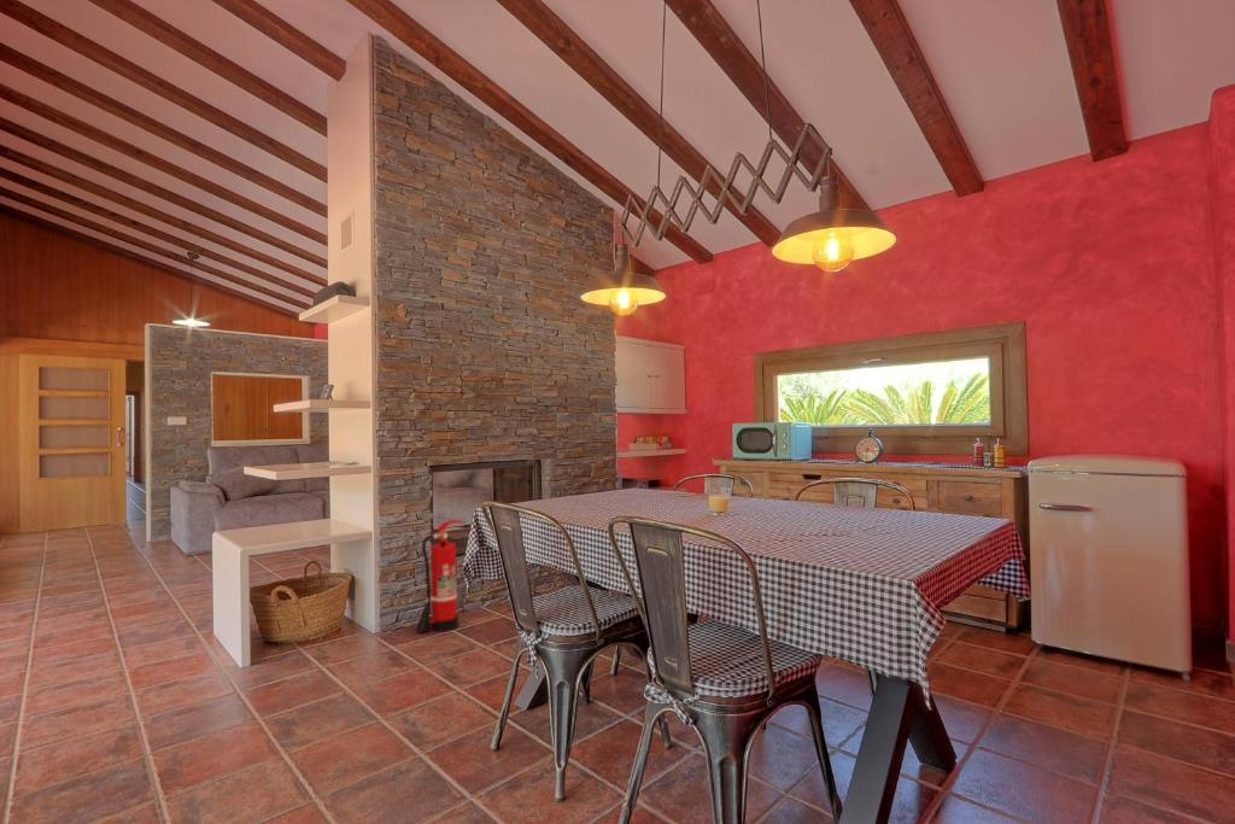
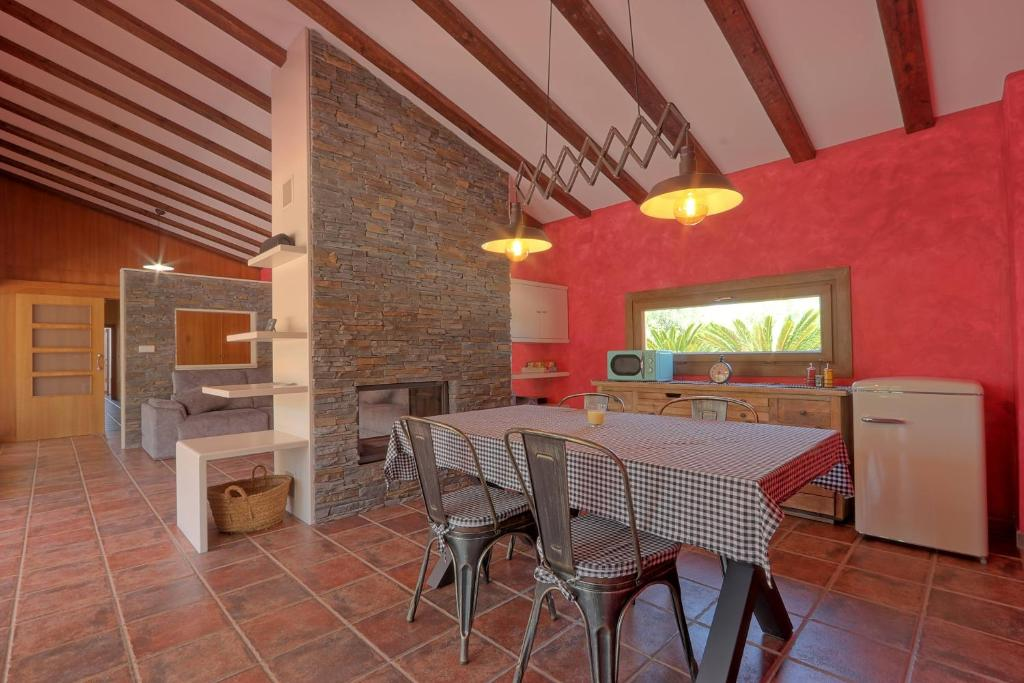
- fire extinguisher [415,519,467,632]
